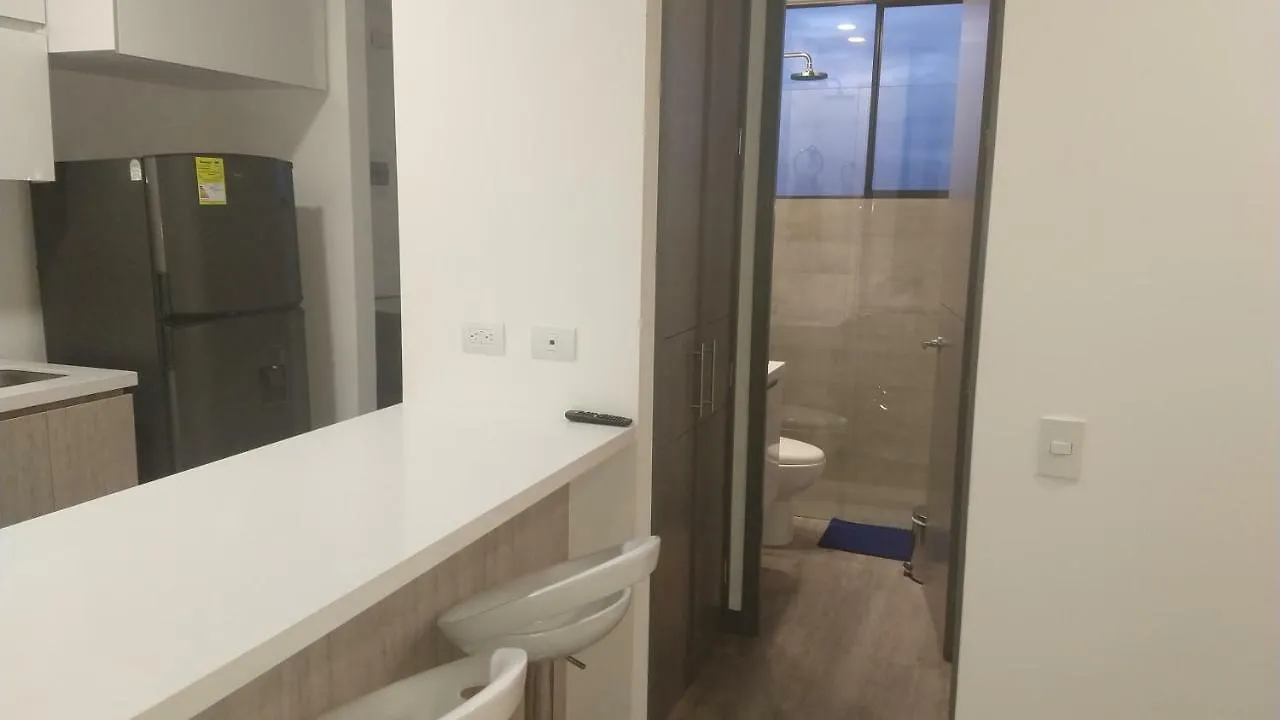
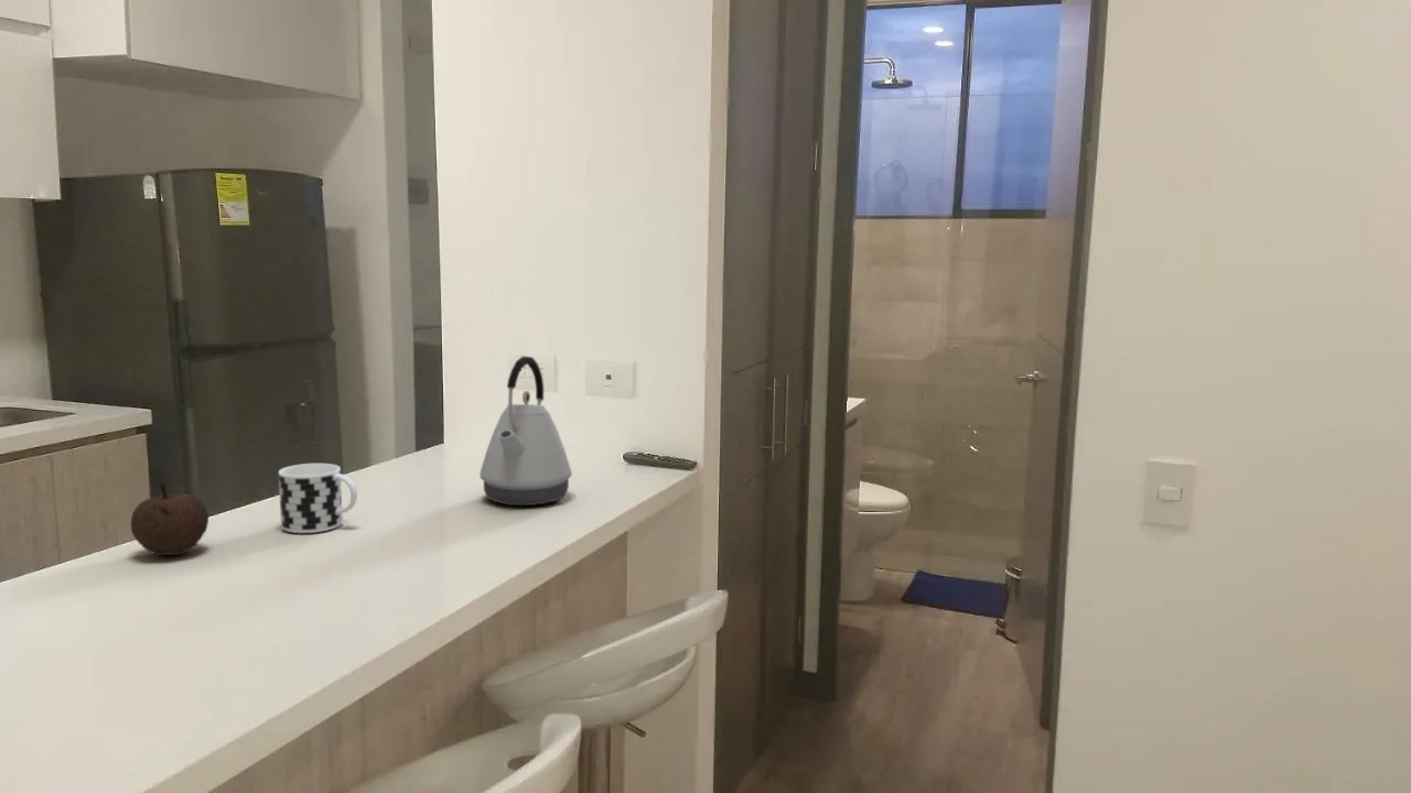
+ cup [278,463,358,534]
+ fruit [130,482,209,556]
+ kettle [480,355,573,507]
